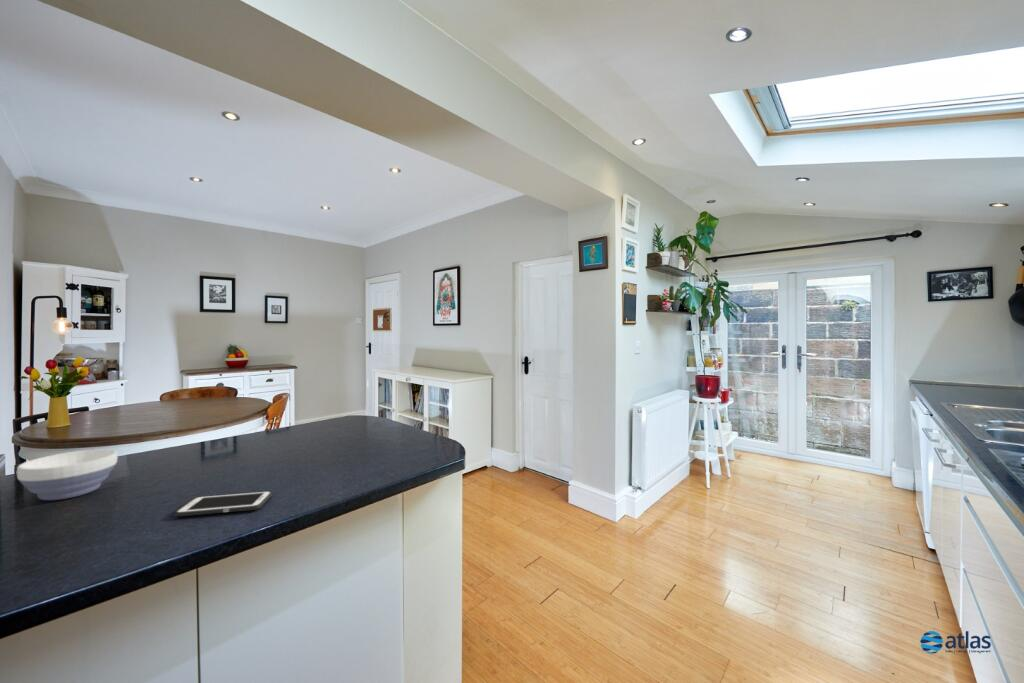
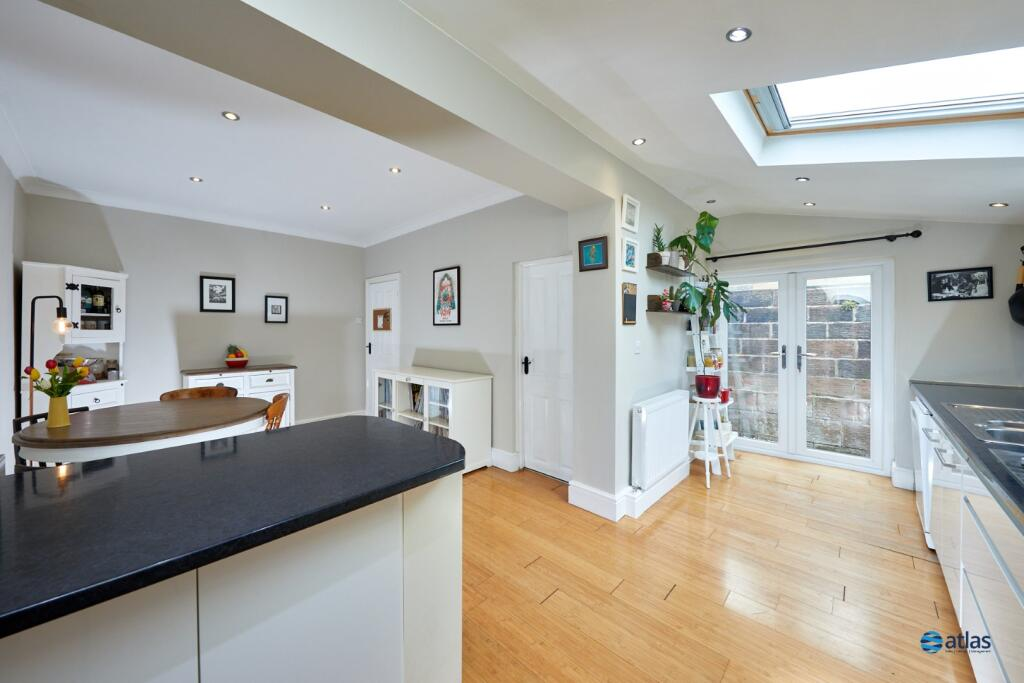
- bowl [16,448,119,501]
- cell phone [174,490,273,517]
